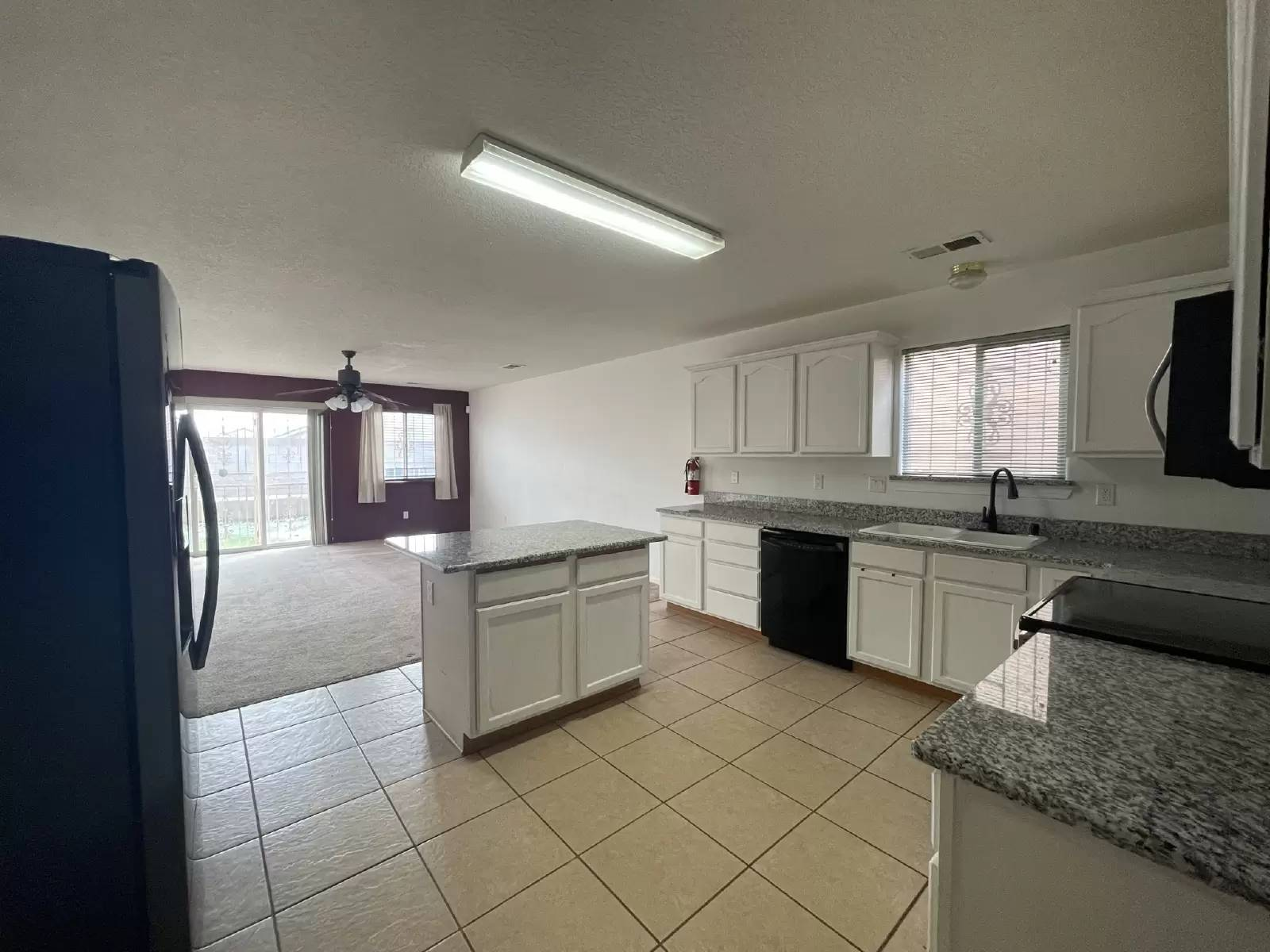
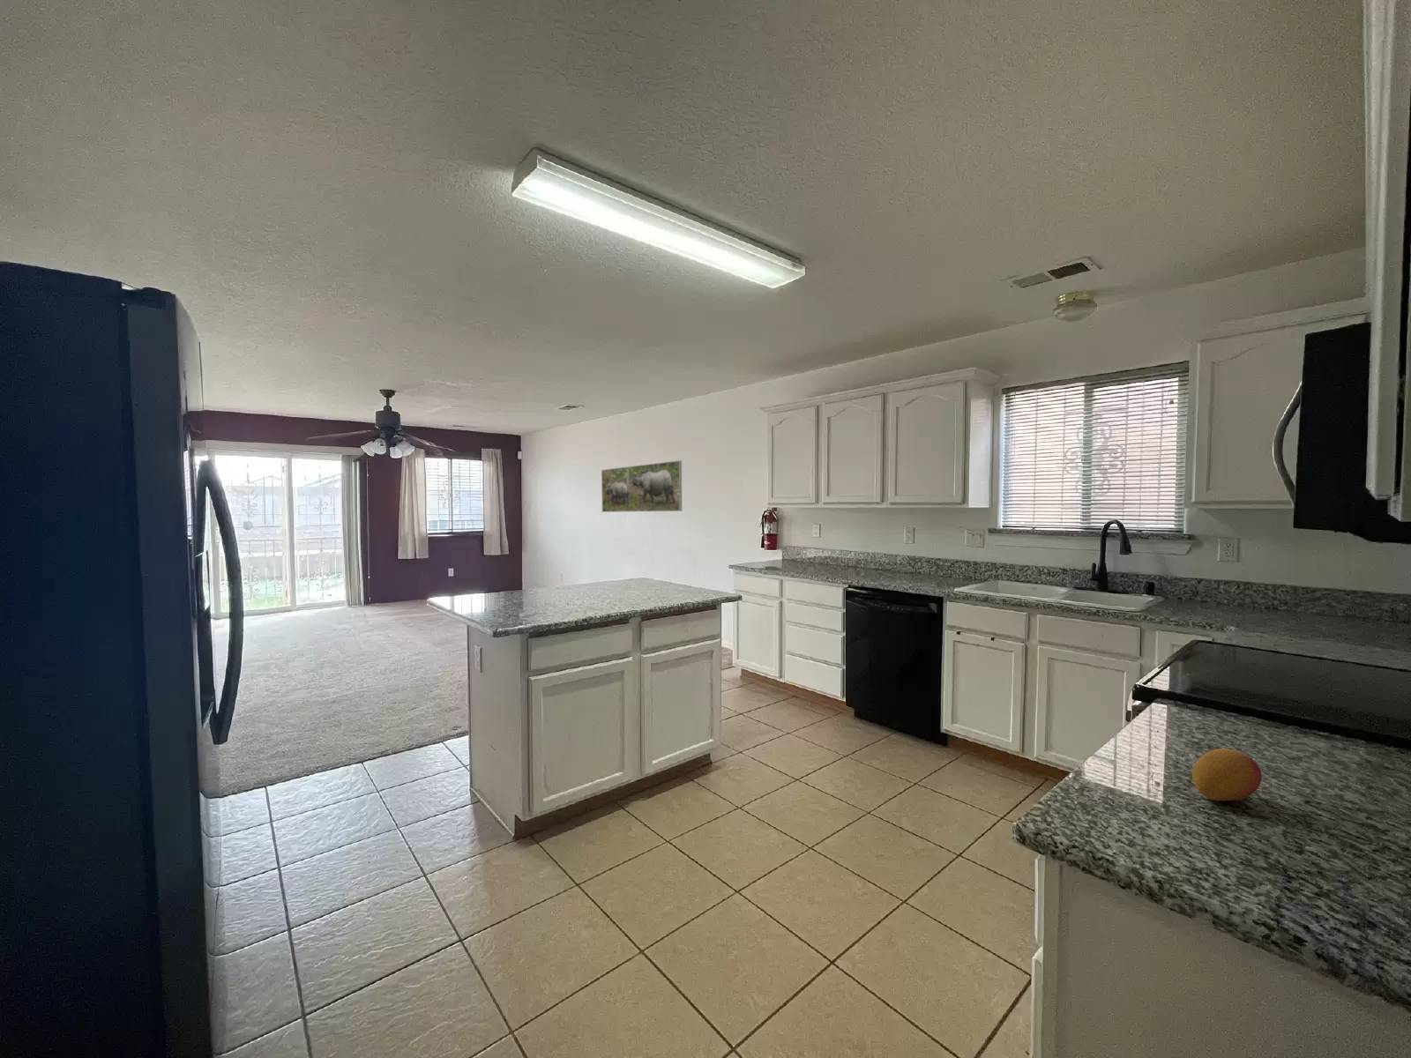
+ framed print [601,459,682,513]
+ fruit [1191,748,1263,801]
